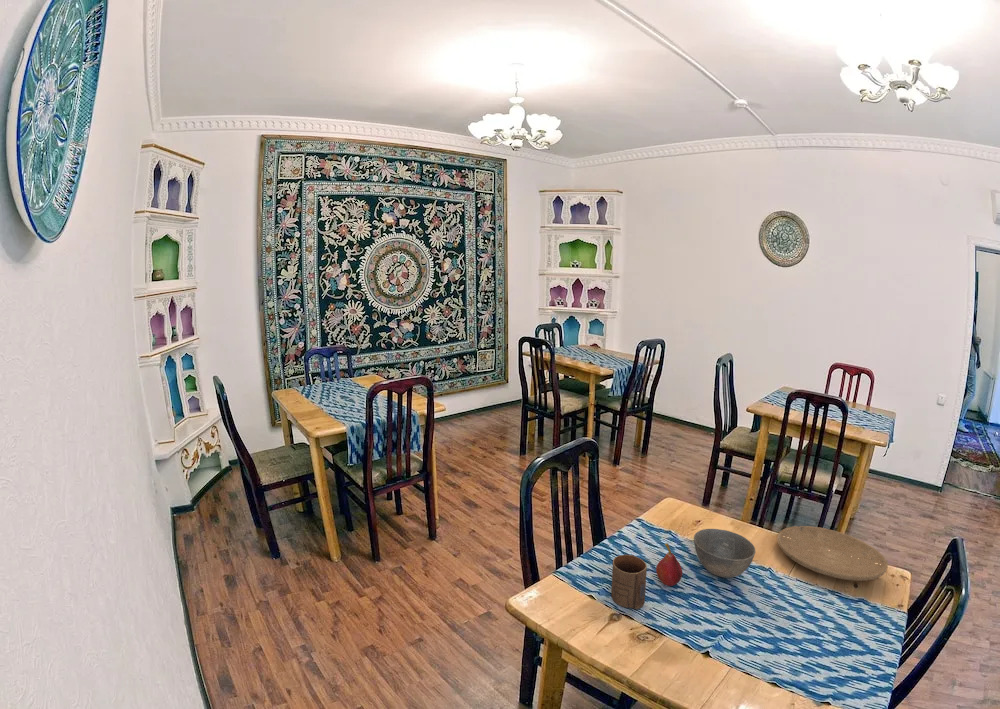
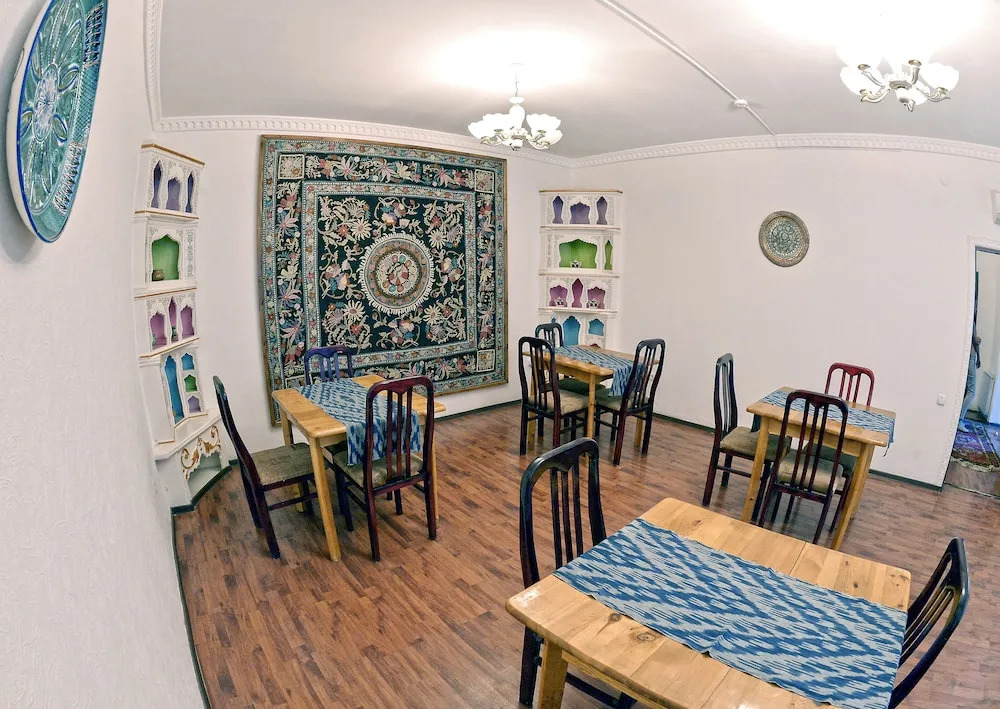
- cup [610,554,648,610]
- fruit [655,542,683,587]
- plate [776,525,889,582]
- bowl [693,528,756,579]
